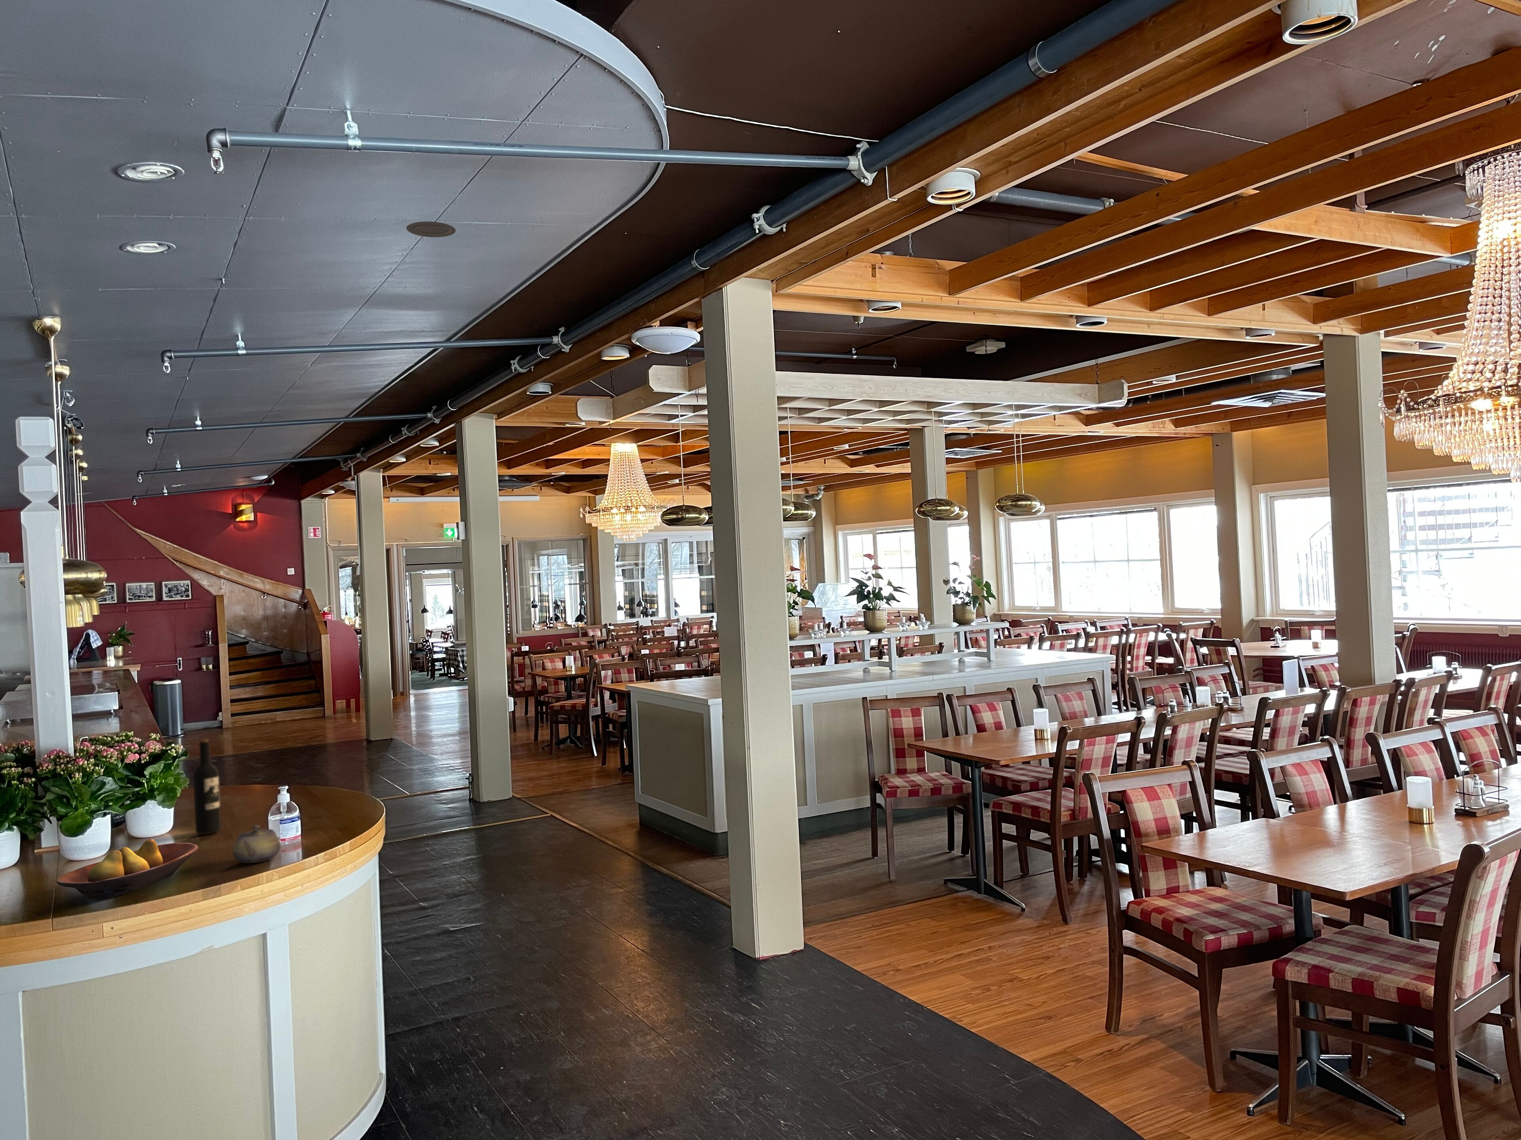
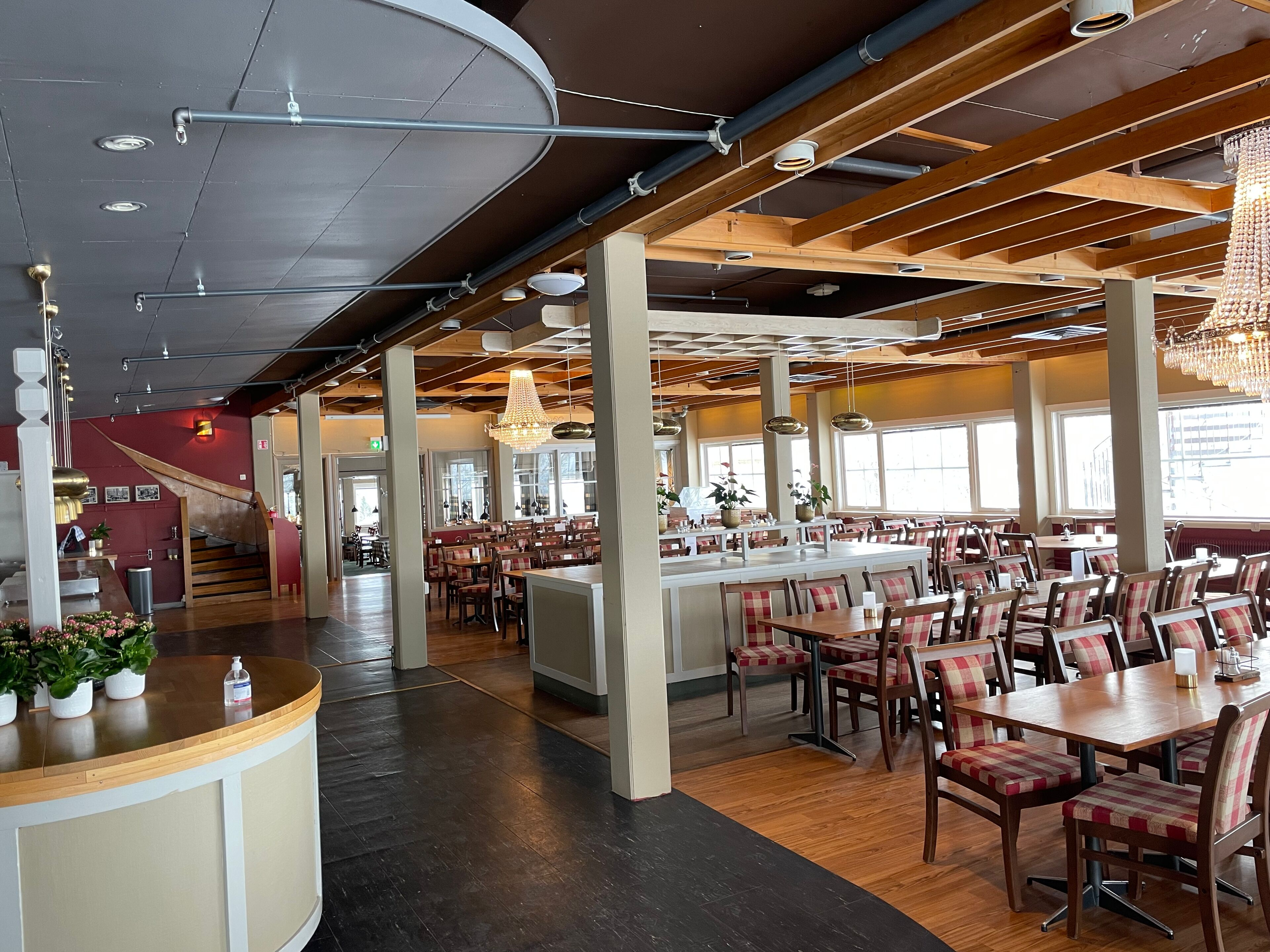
- wine bottle [193,739,222,835]
- recessed light [406,220,456,238]
- fruit bowl [56,838,199,901]
- teapot [232,825,281,863]
